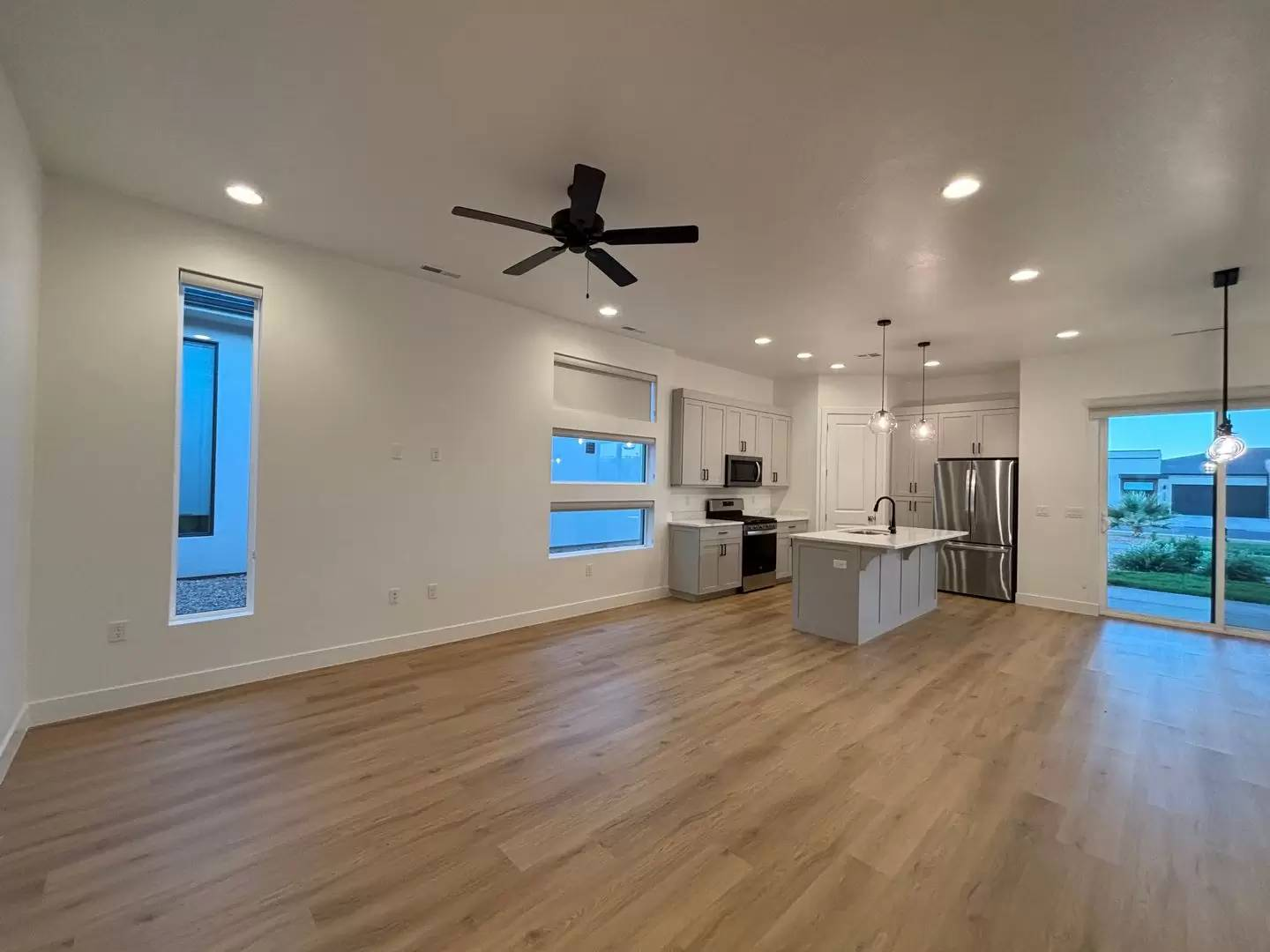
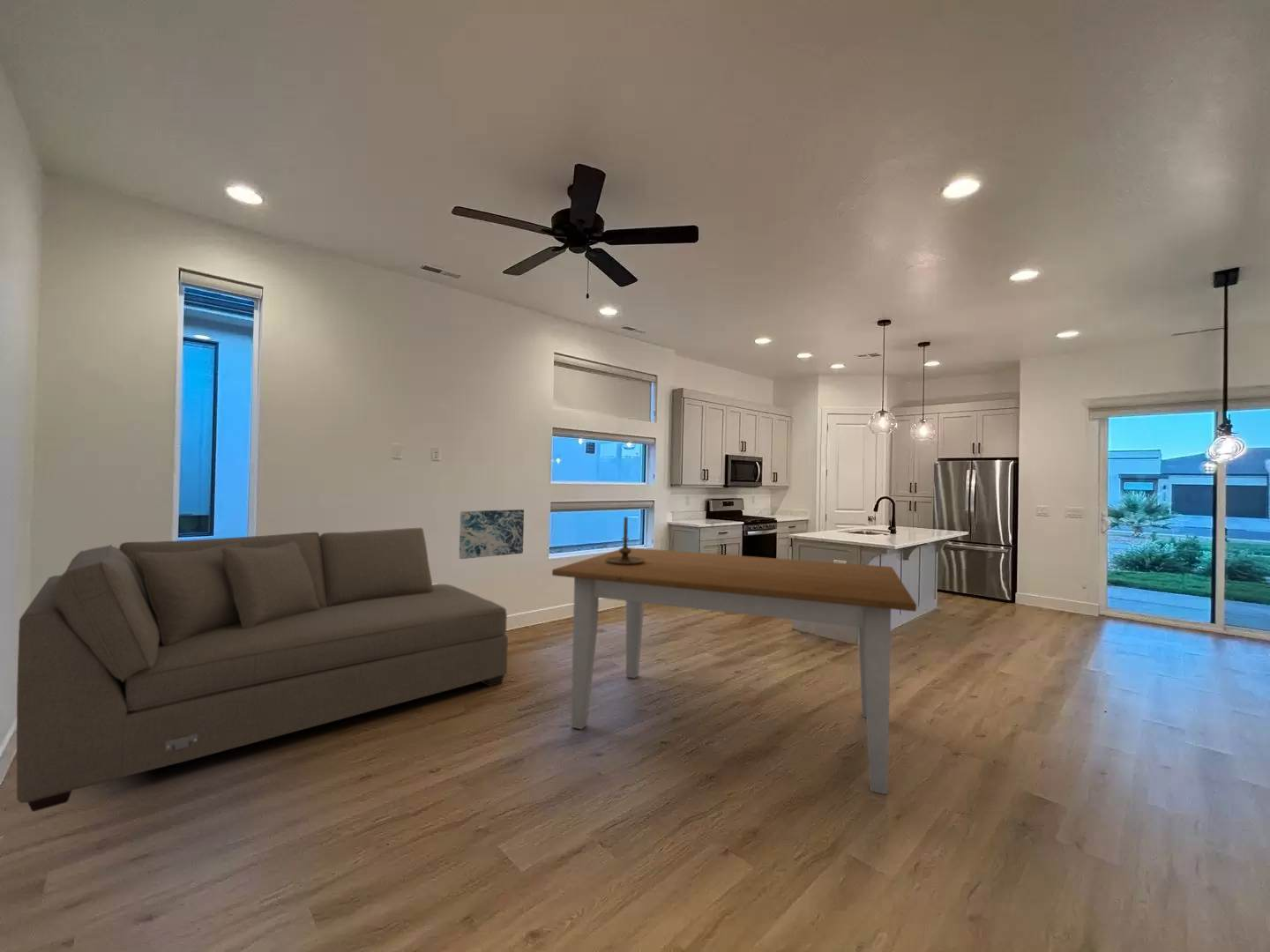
+ candle holder [605,517,645,565]
+ wall art [459,509,525,560]
+ table [551,547,917,795]
+ sofa [16,527,509,813]
